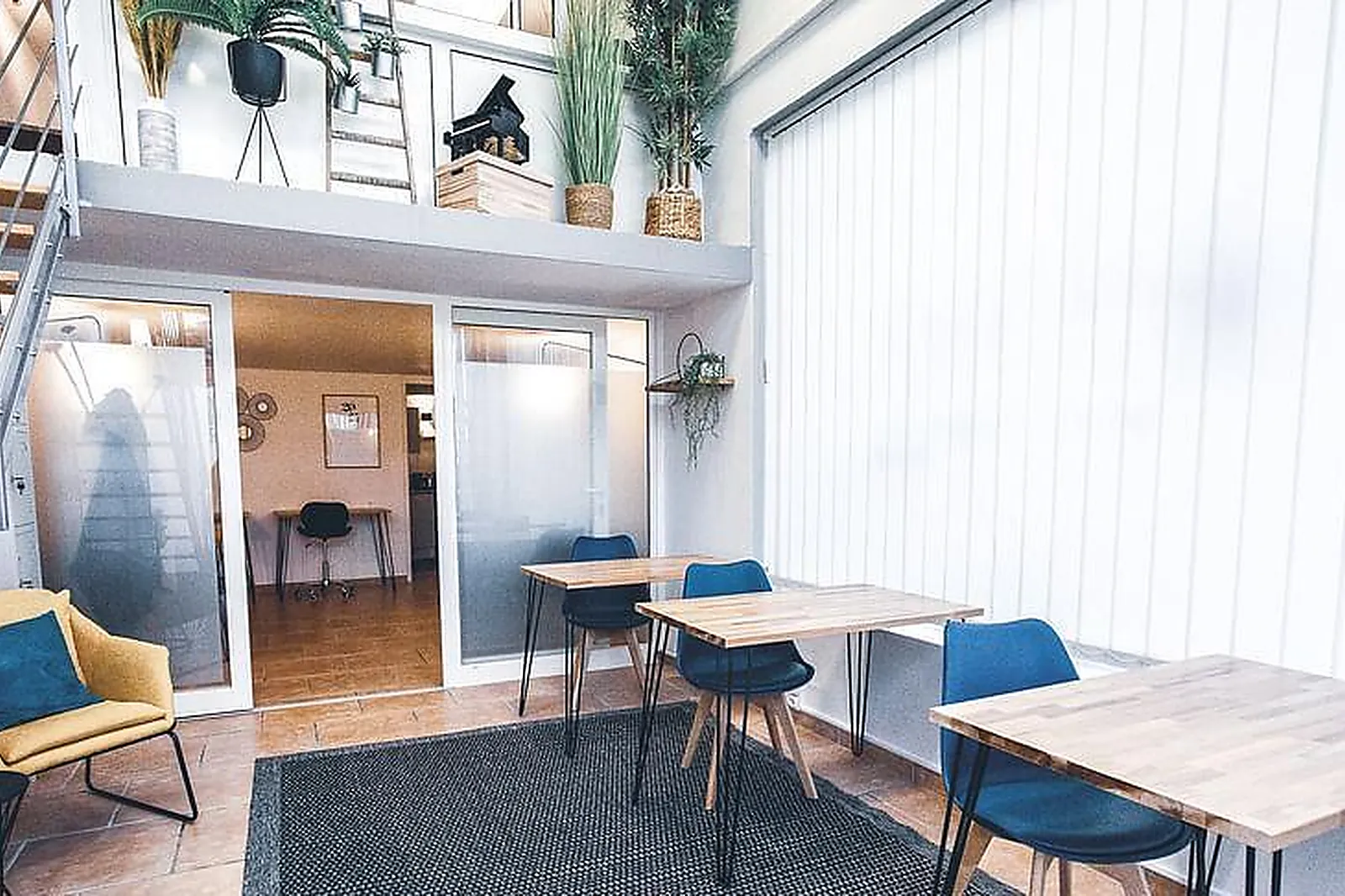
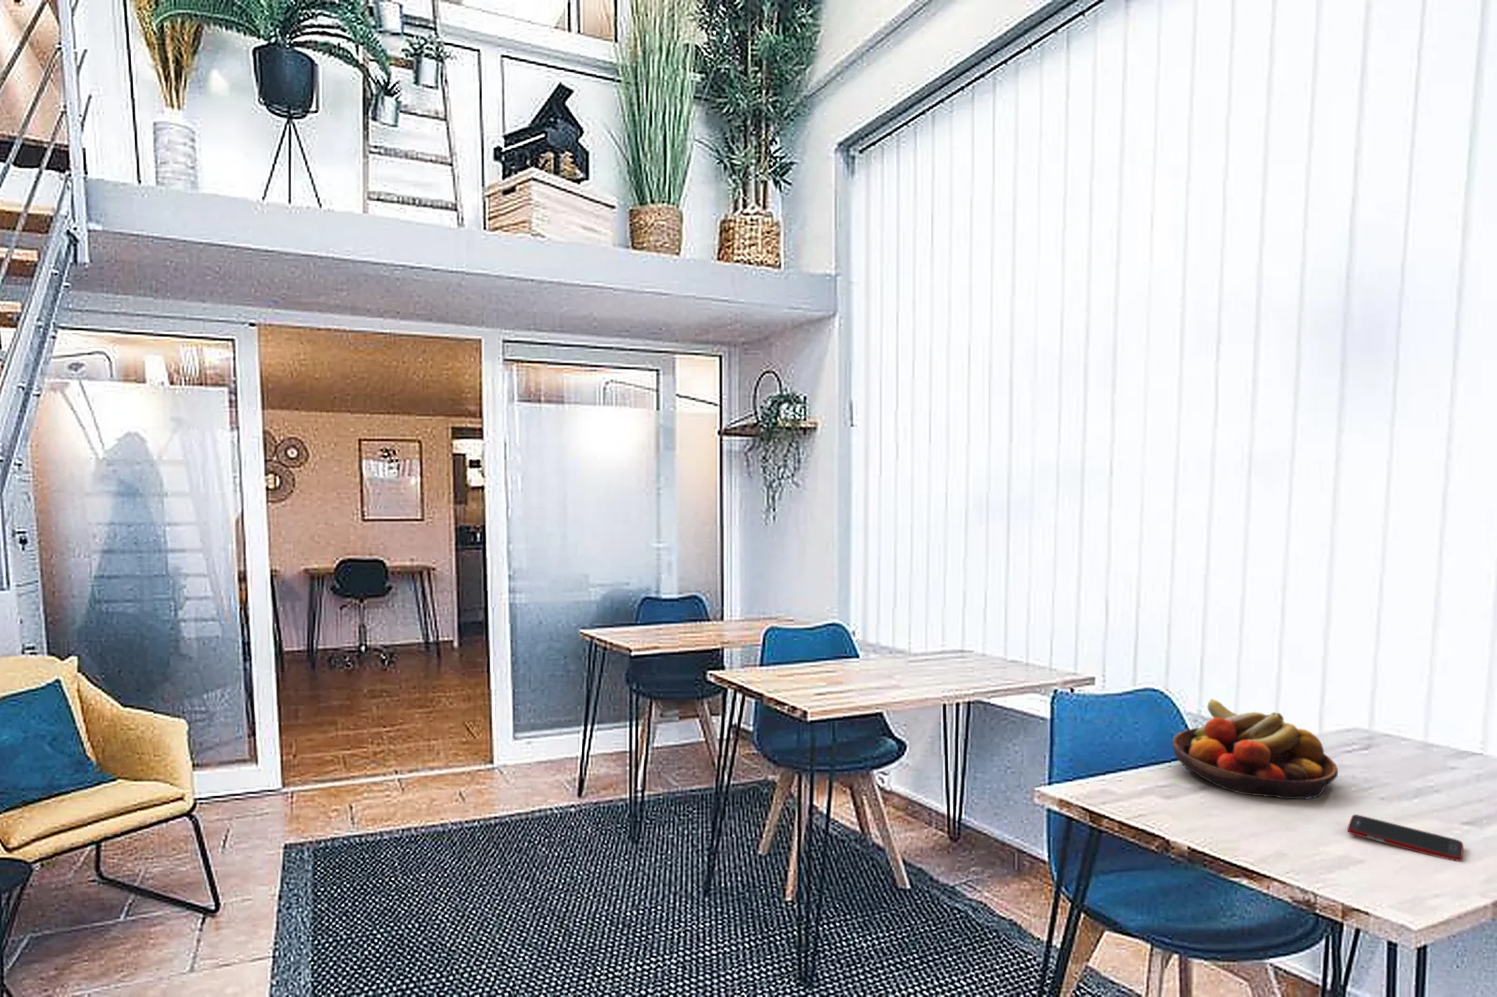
+ fruit bowl [1171,698,1339,800]
+ cell phone [1347,813,1465,862]
